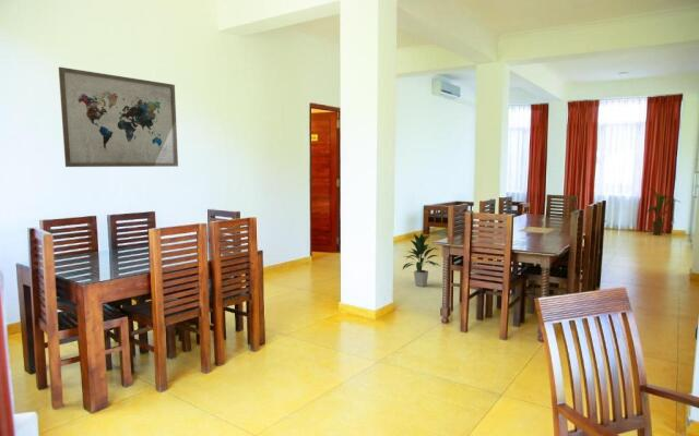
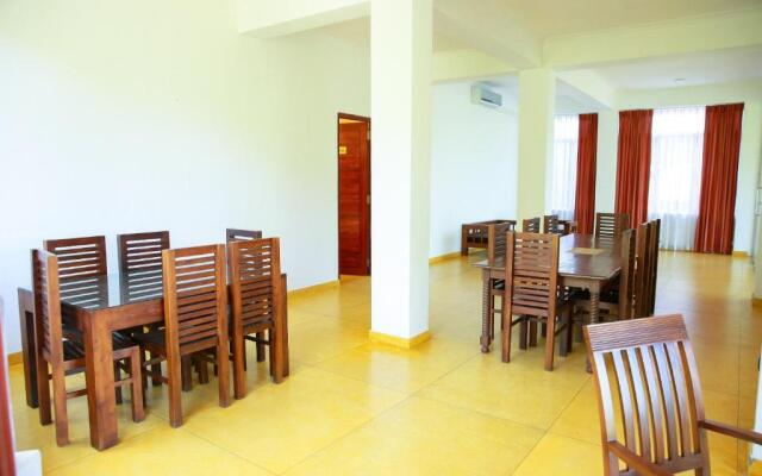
- wall art [58,66,179,168]
- indoor plant [402,232,441,288]
- house plant [644,187,683,237]
